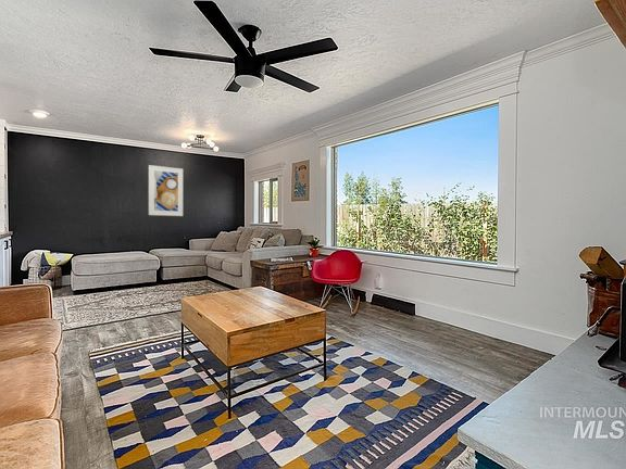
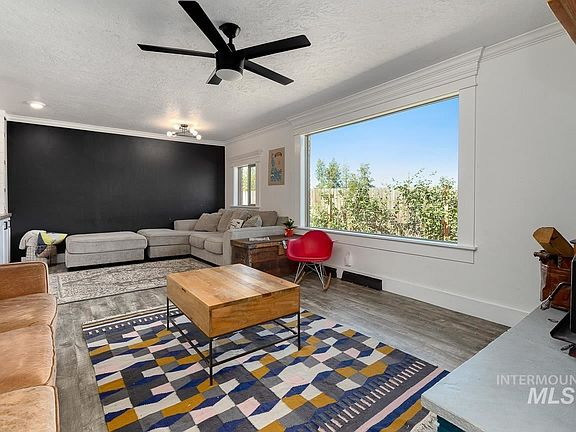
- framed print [148,164,184,217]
